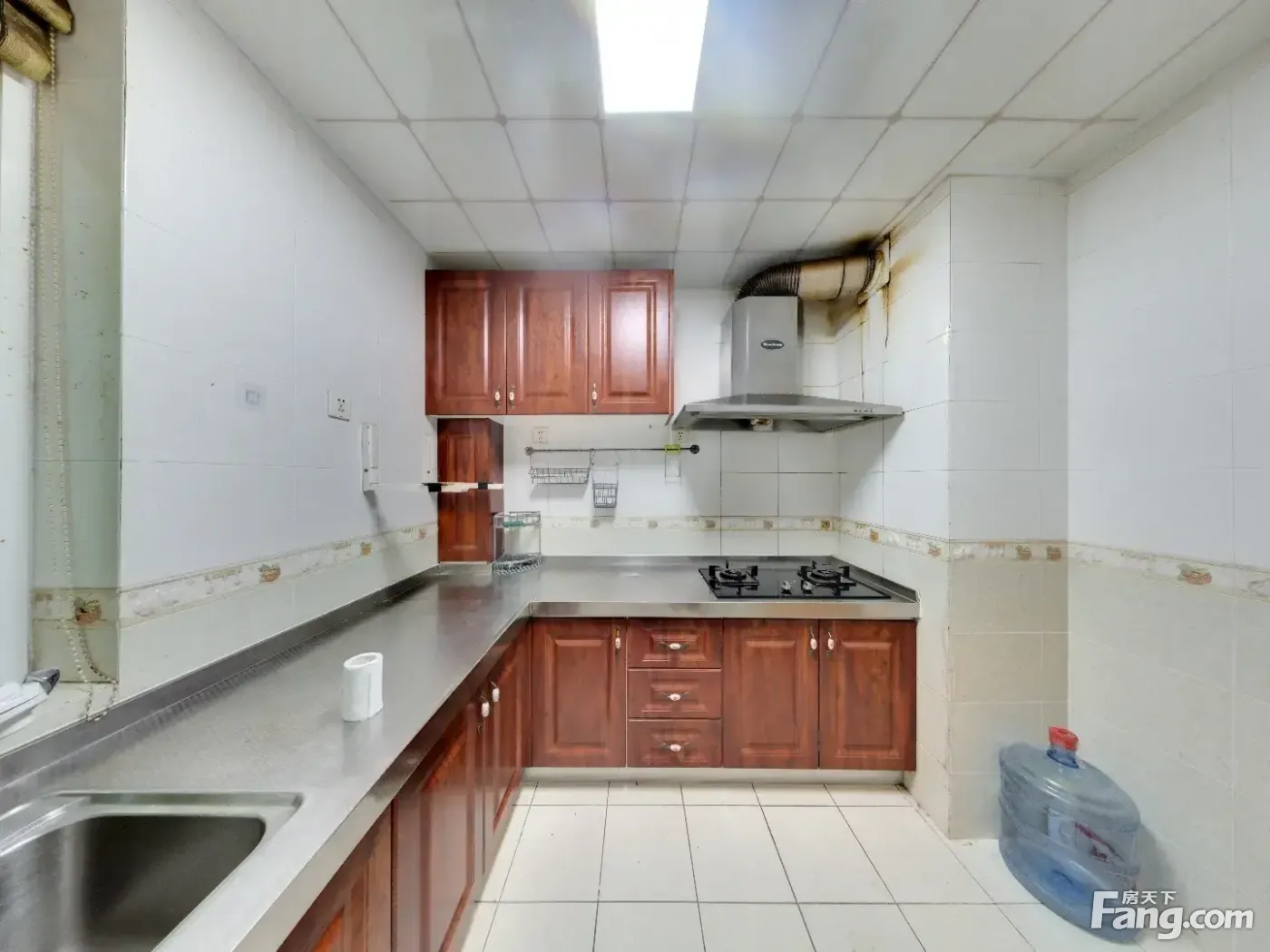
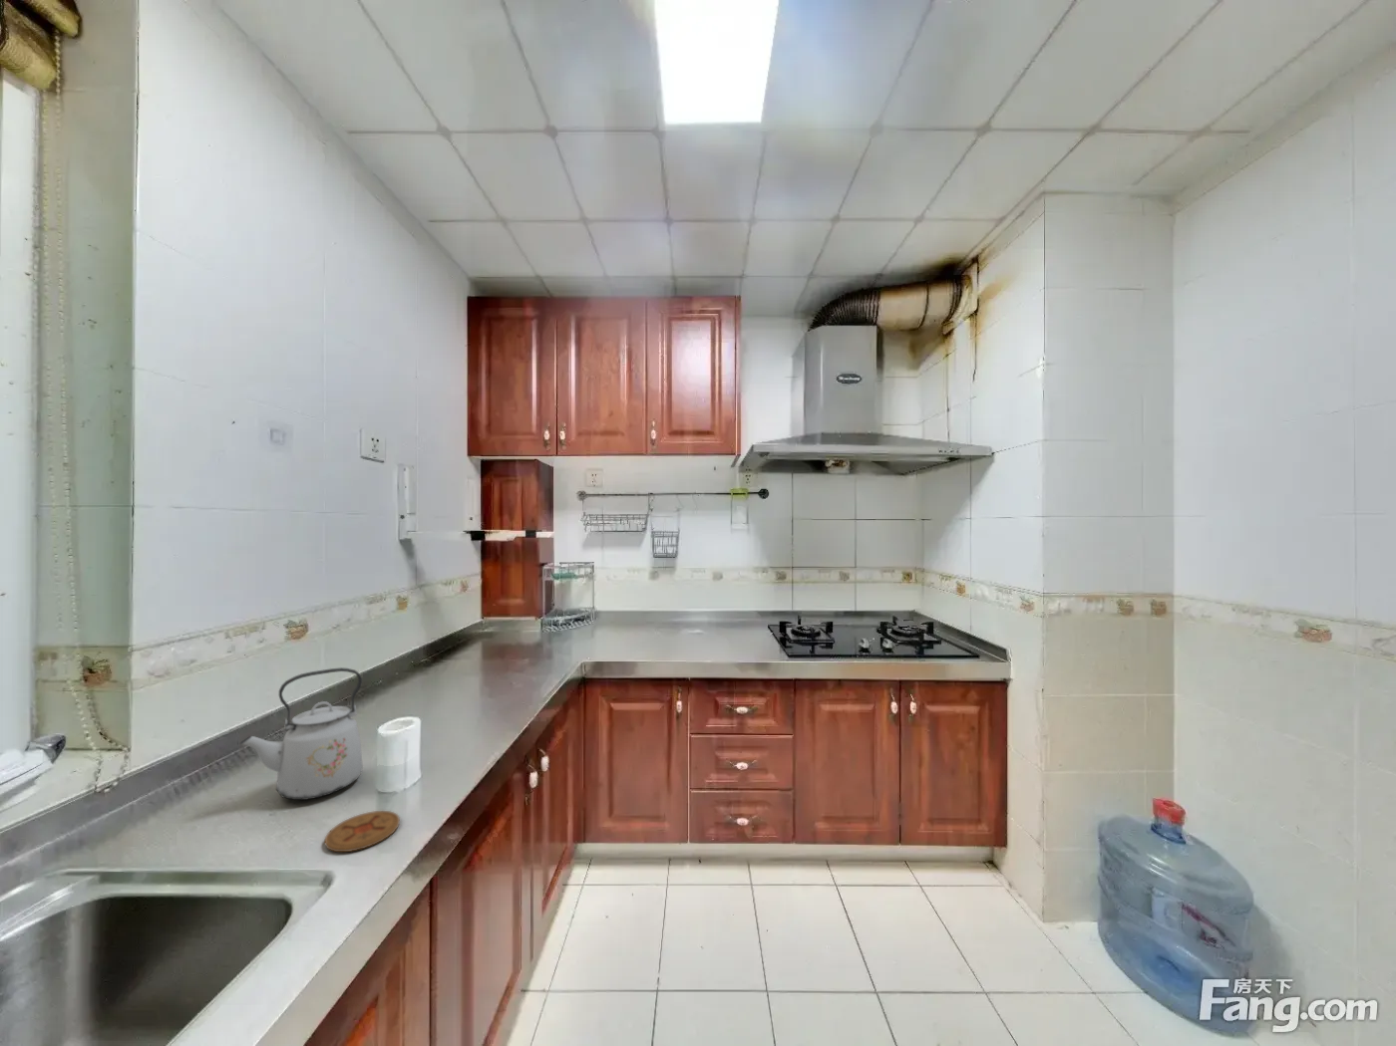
+ coaster [324,810,401,853]
+ kettle [239,667,364,801]
